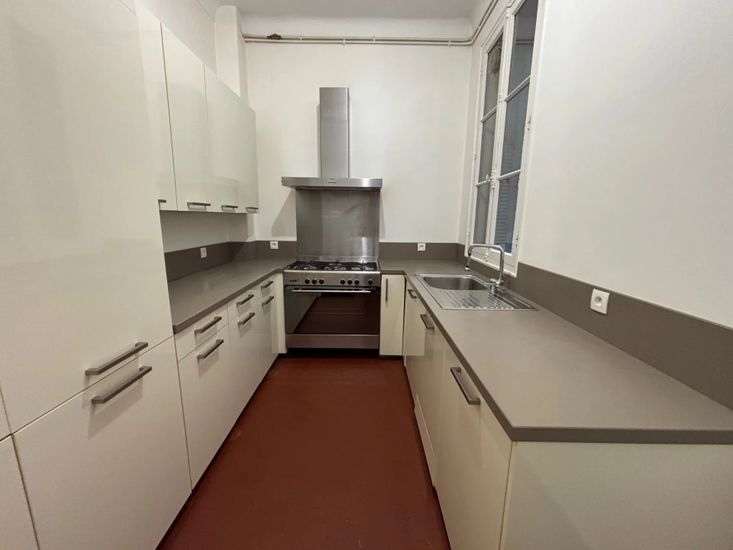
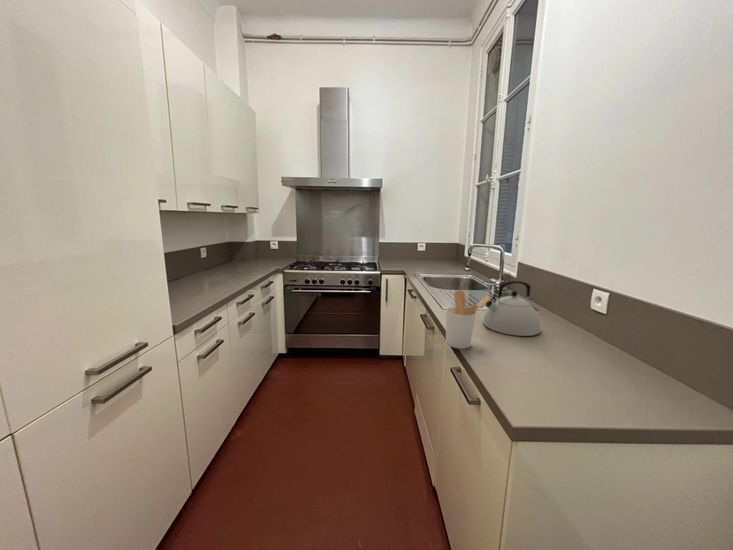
+ utensil holder [445,289,492,350]
+ kettle [482,280,542,337]
